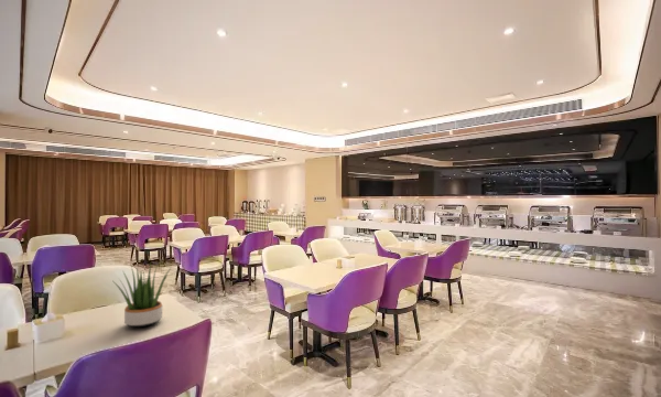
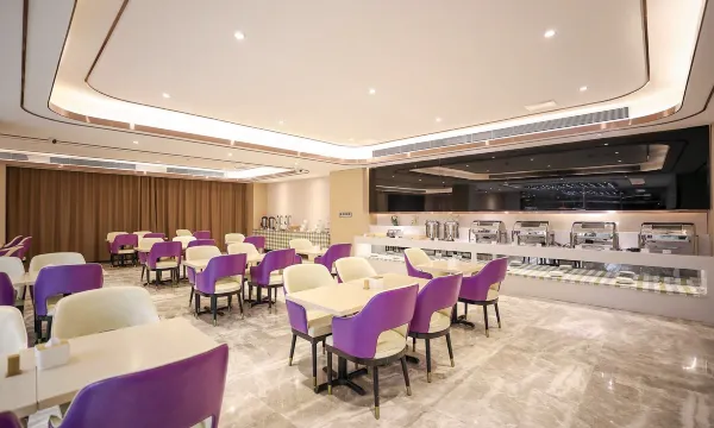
- potted plant [113,262,172,328]
